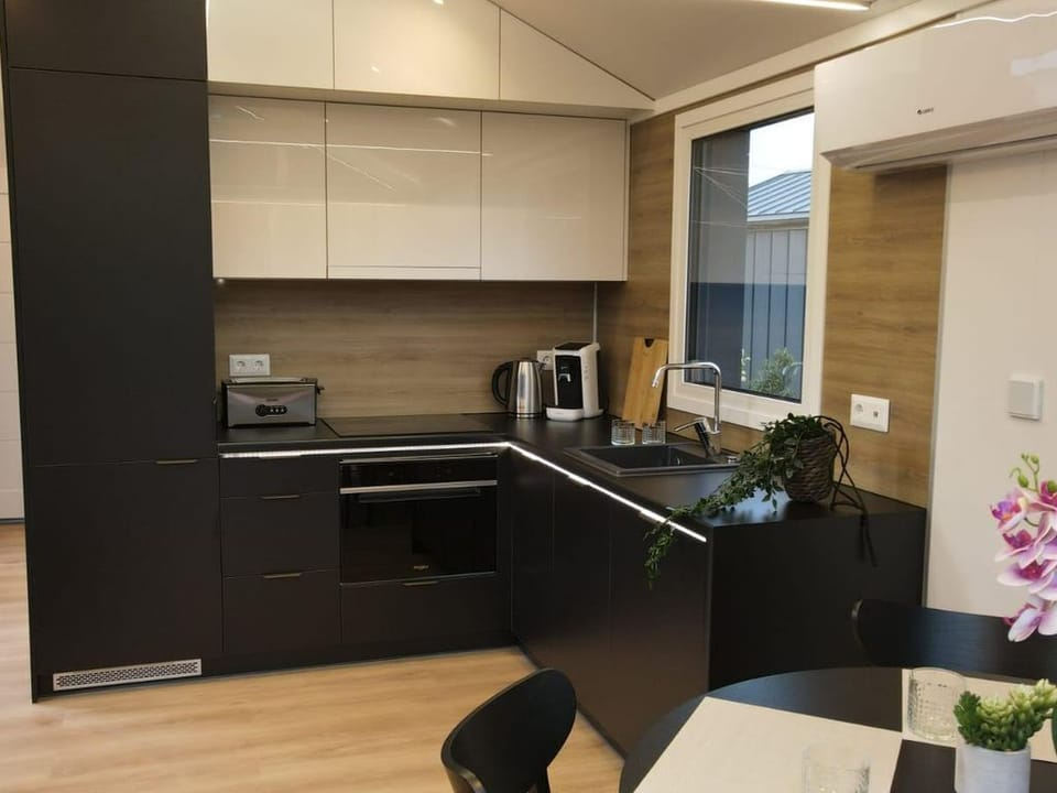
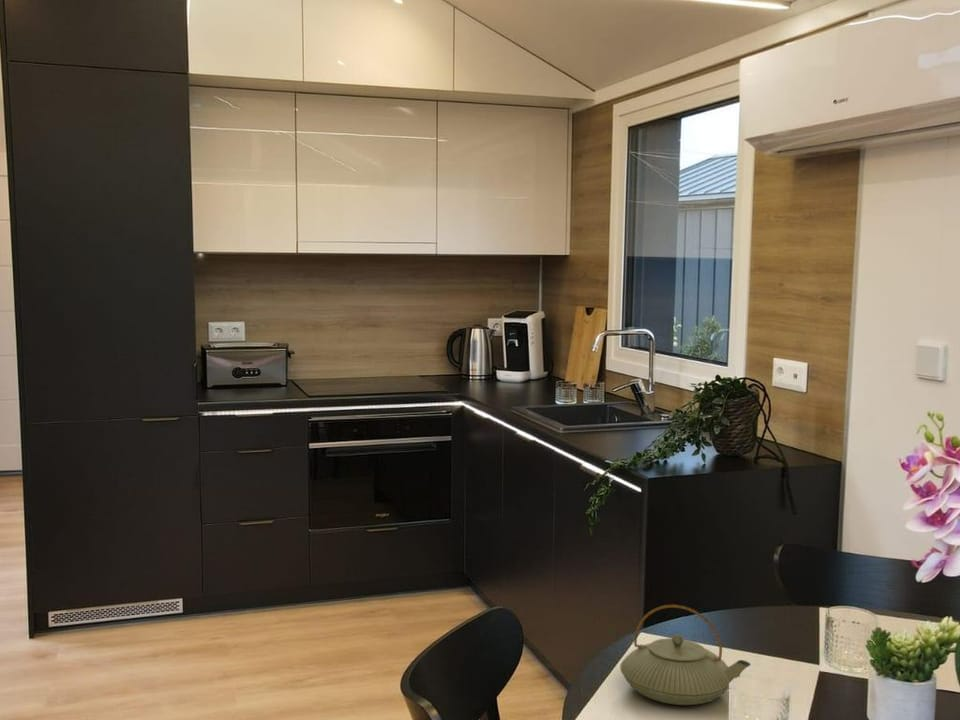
+ teapot [619,604,752,706]
